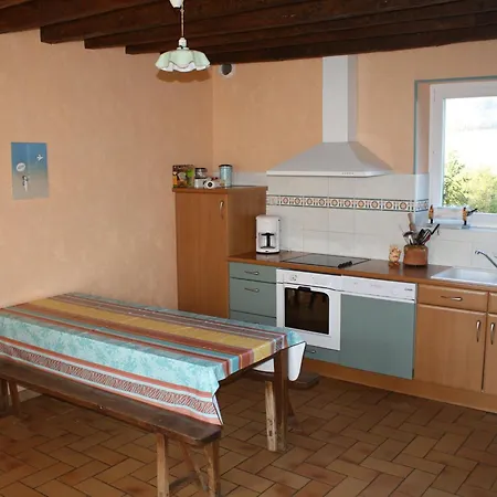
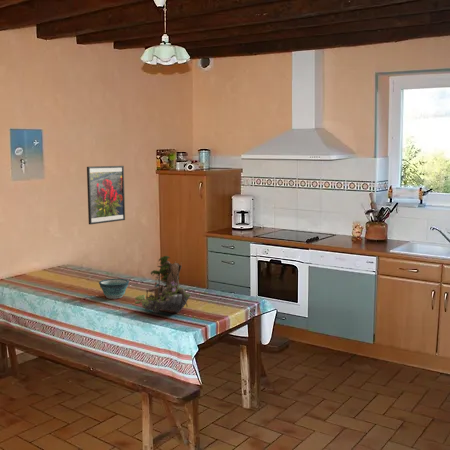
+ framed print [86,165,126,226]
+ plant [134,255,192,314]
+ bowl [98,278,130,300]
